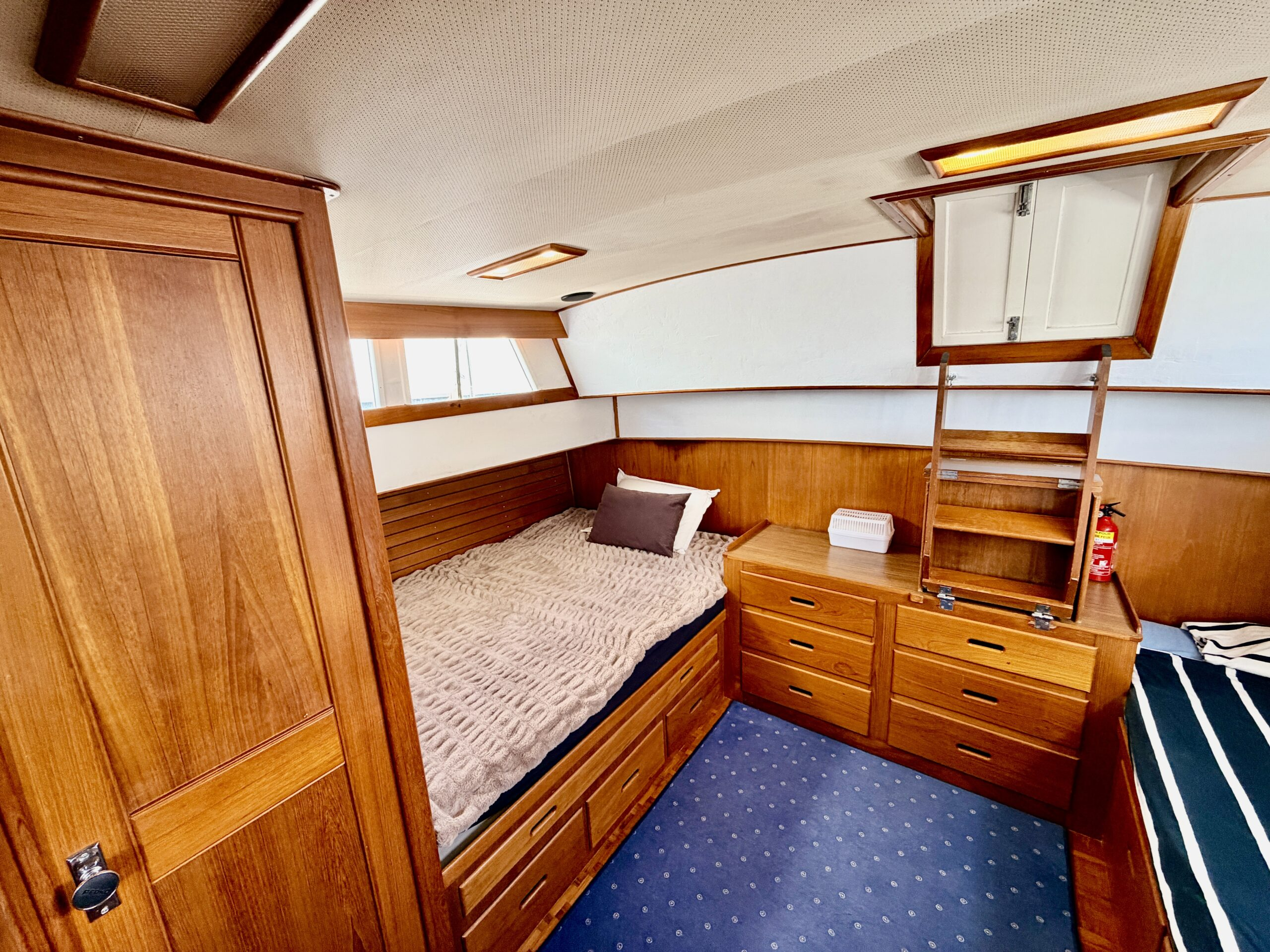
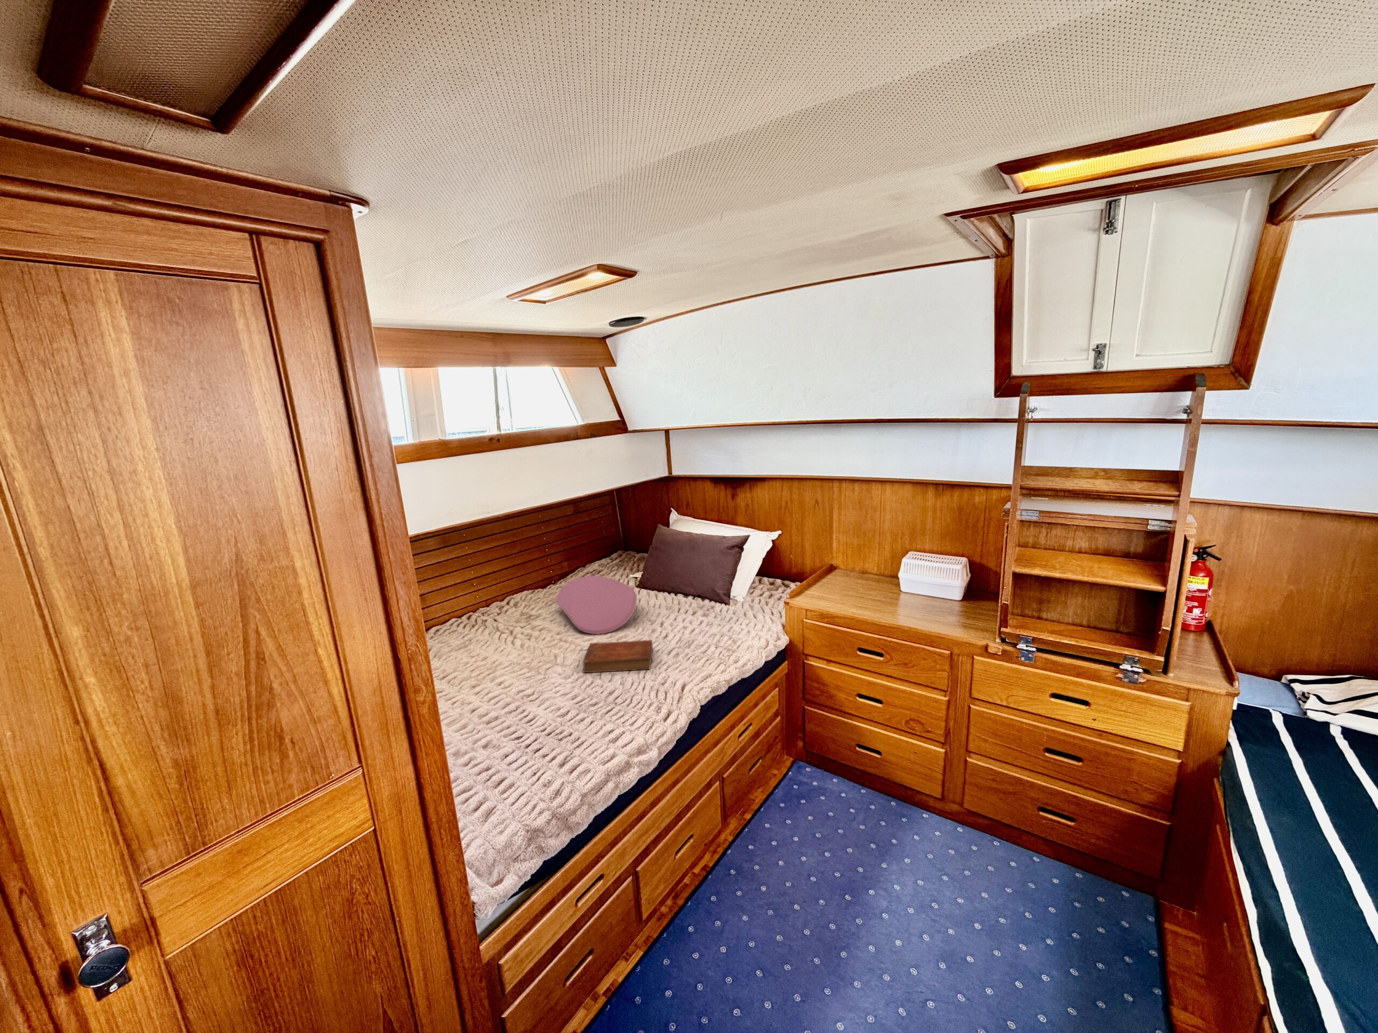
+ cushion [554,575,637,635]
+ bible [582,640,653,674]
